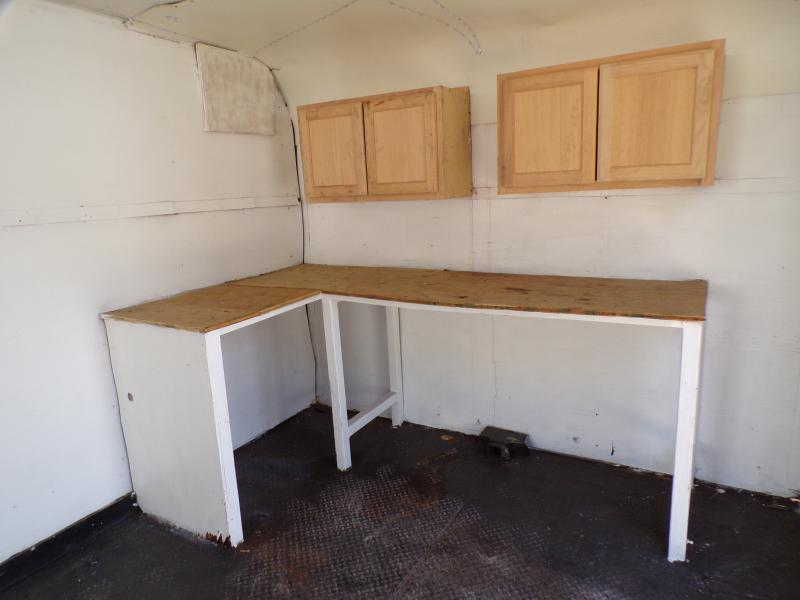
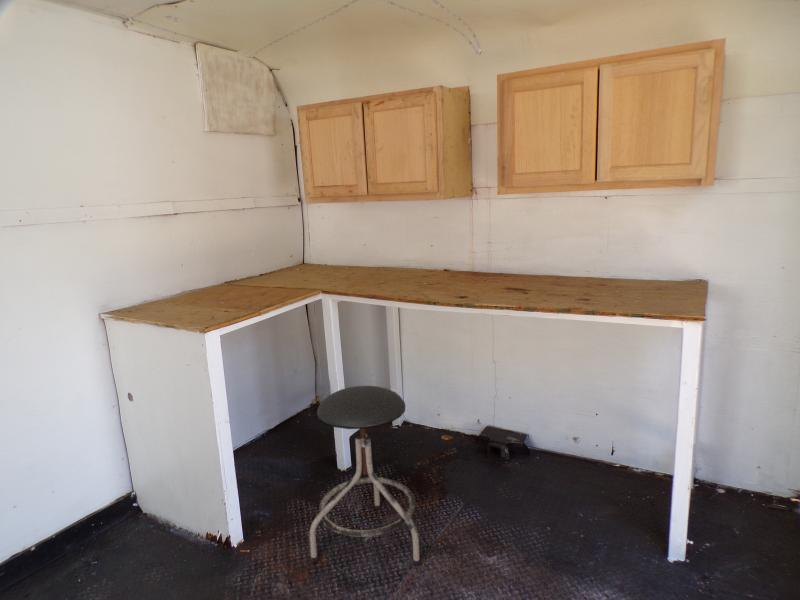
+ stool [309,385,421,567]
